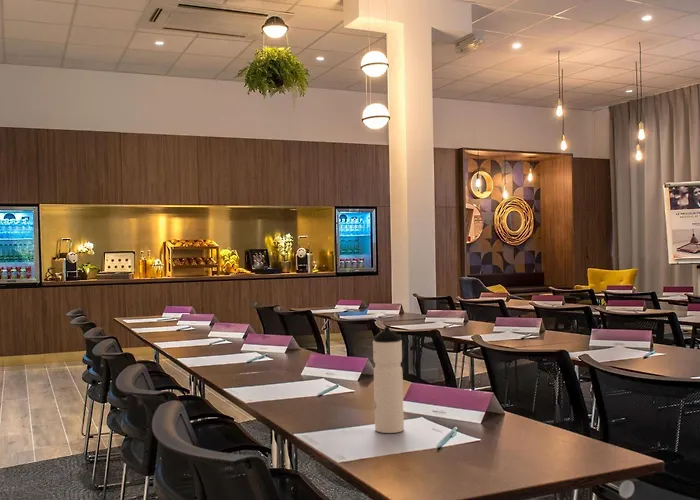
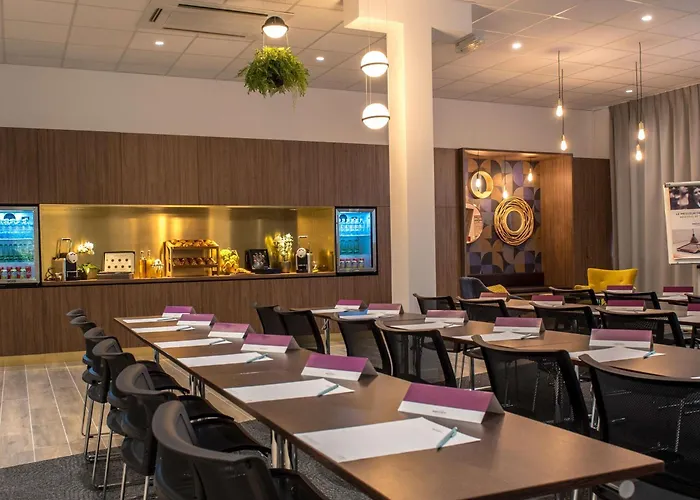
- water bottle [372,326,405,434]
